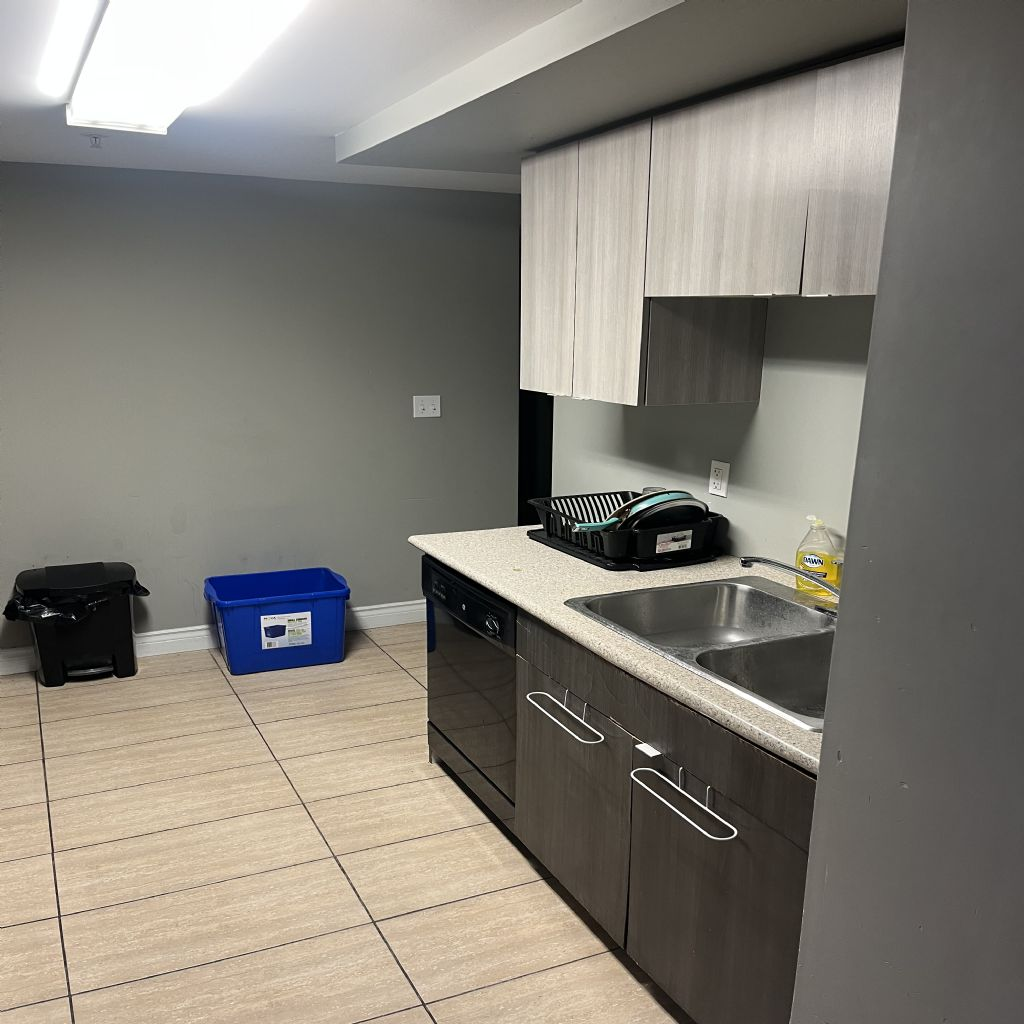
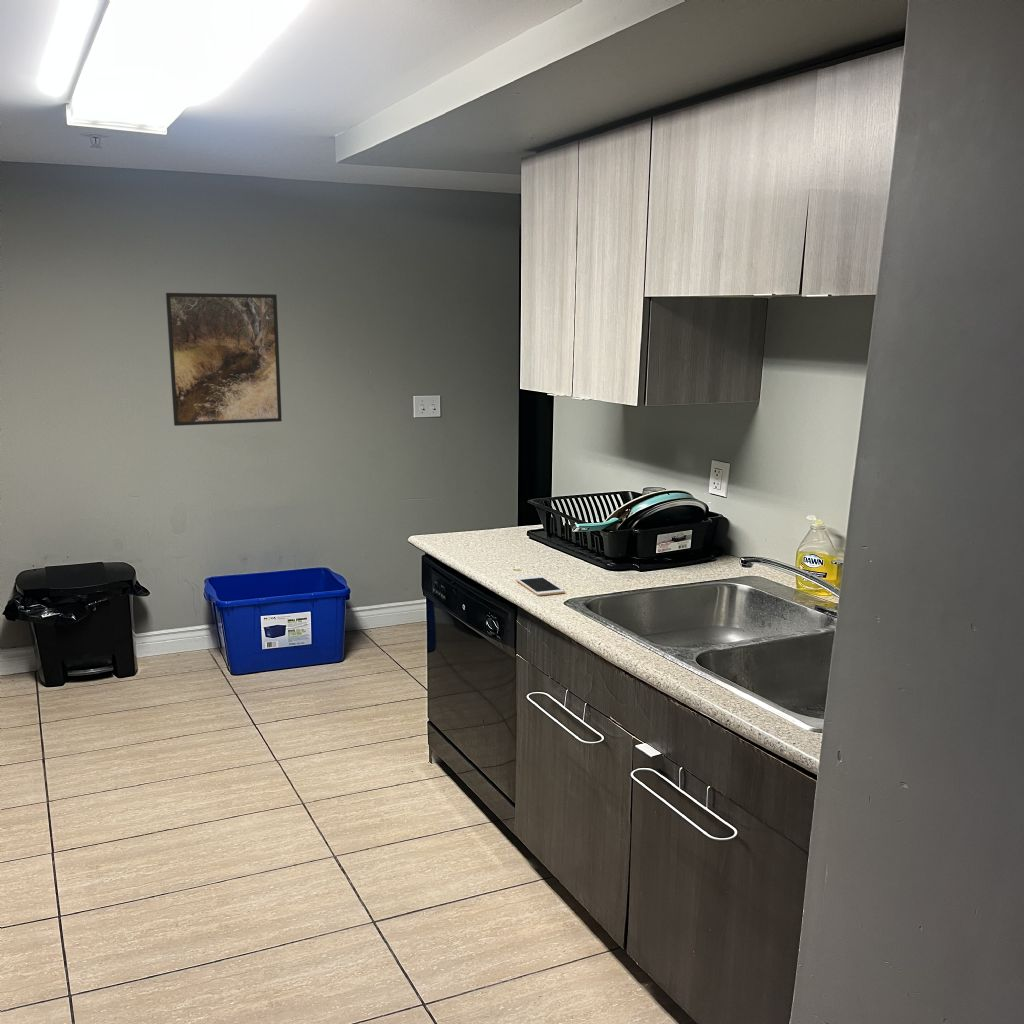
+ cell phone [515,575,565,597]
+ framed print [165,292,283,427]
